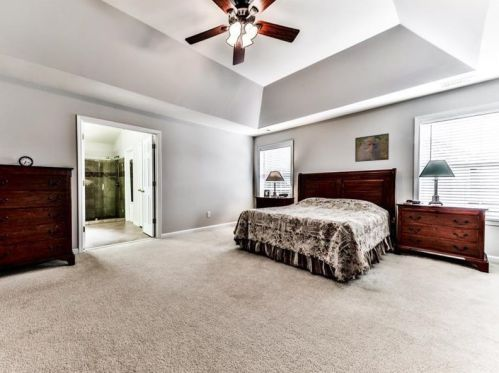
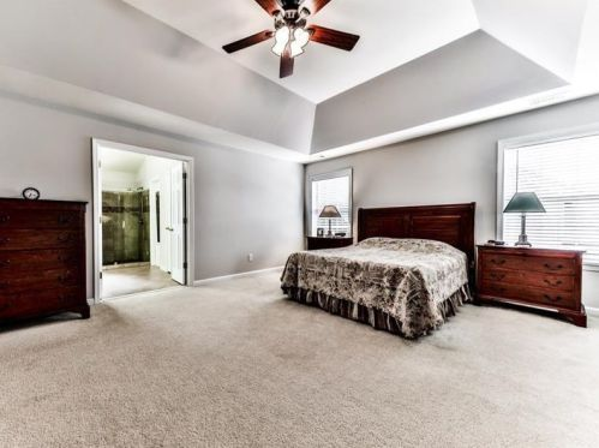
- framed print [354,132,390,163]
